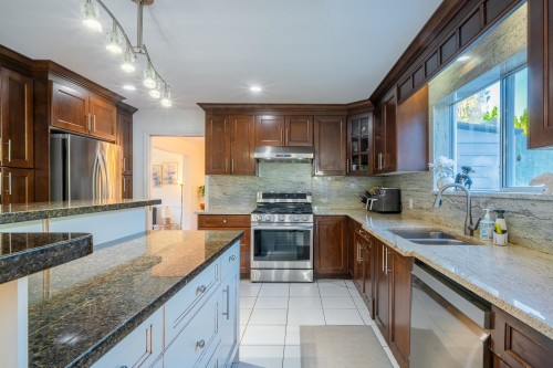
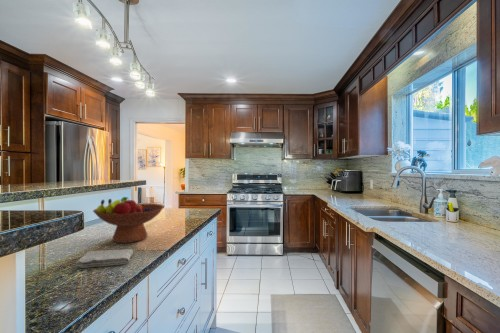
+ washcloth [75,248,134,269]
+ fruit bowl [92,196,165,244]
